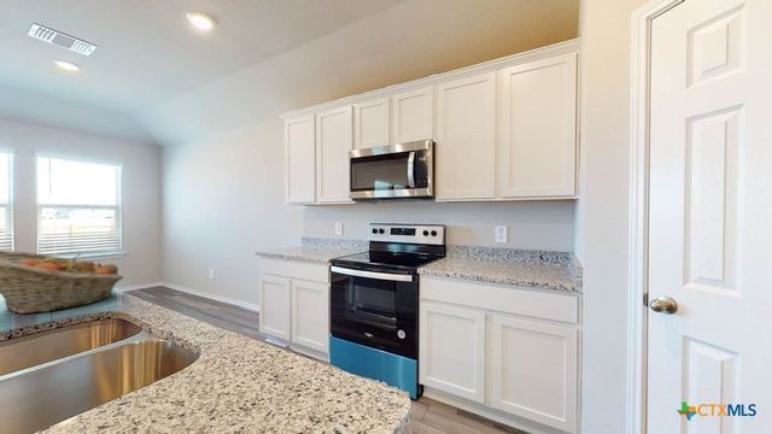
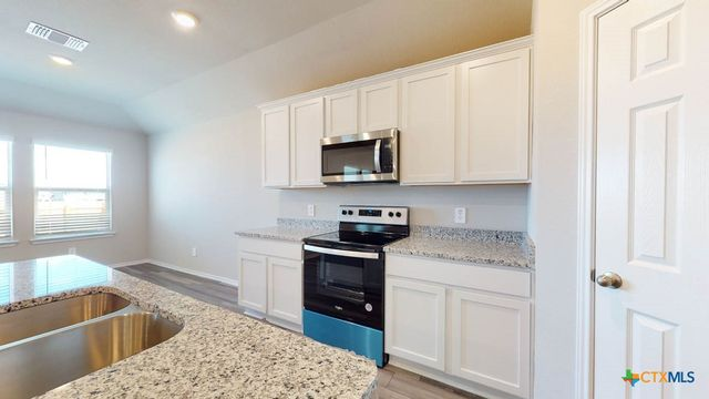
- fruit basket [0,250,125,315]
